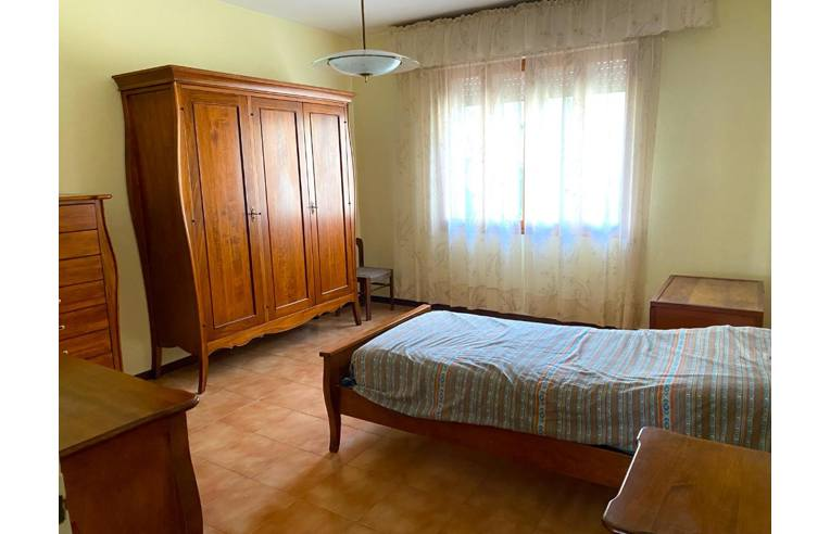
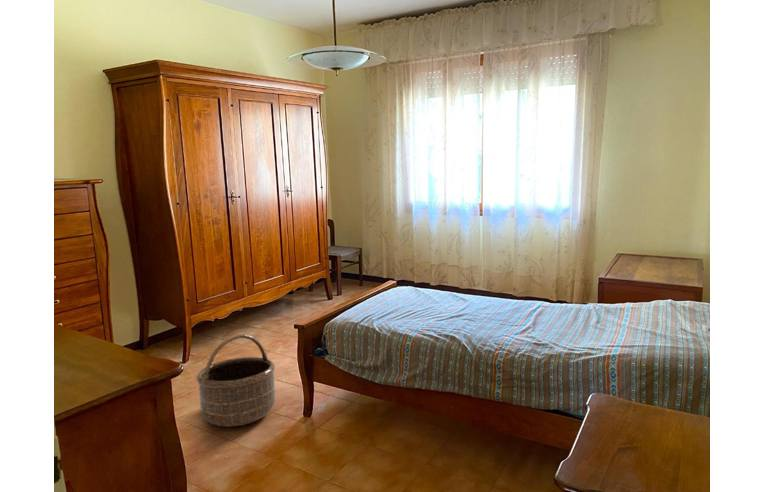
+ basket [195,333,276,428]
